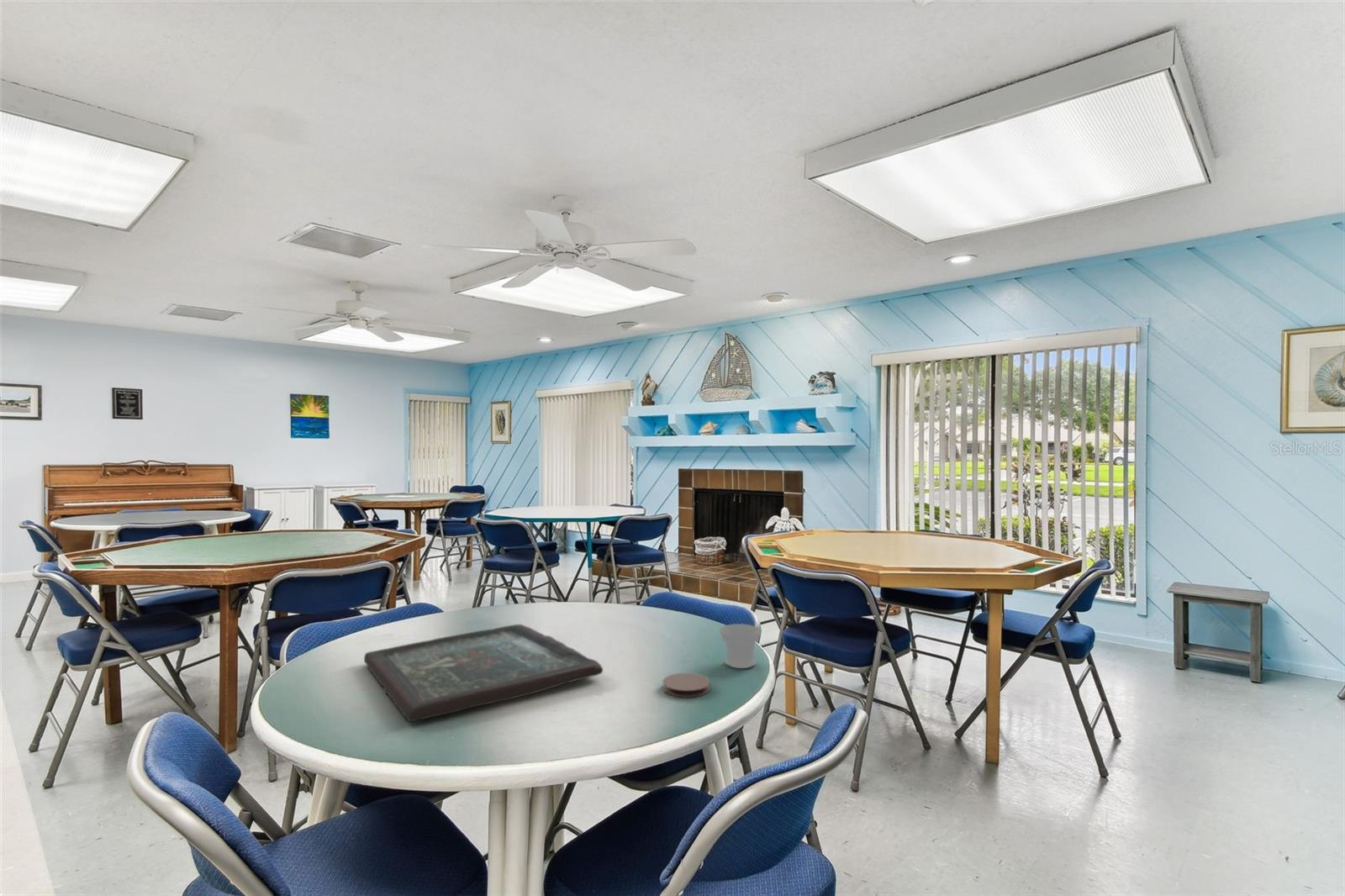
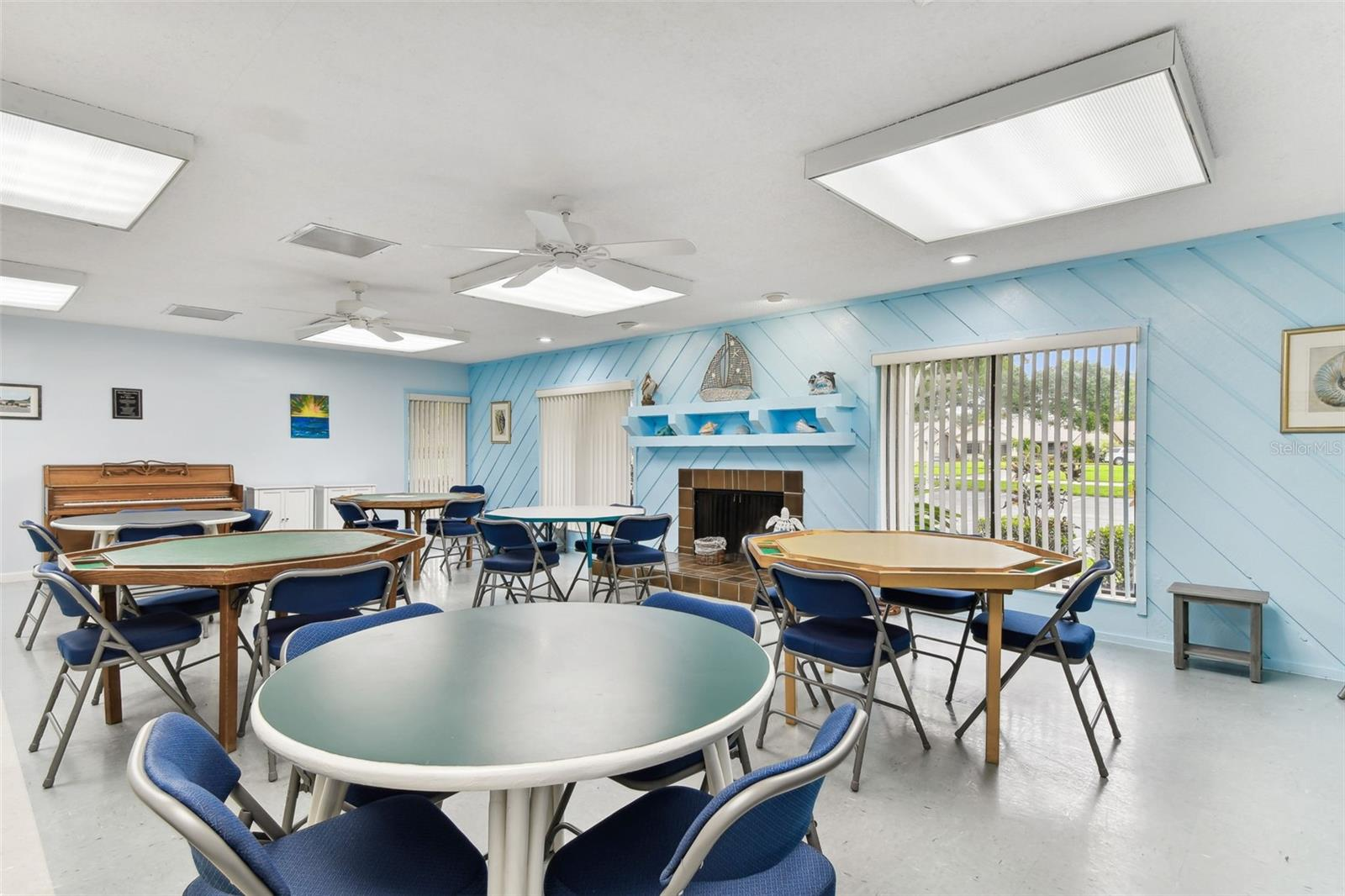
- board game [363,624,604,722]
- coaster [662,672,711,698]
- cup [718,623,762,669]
